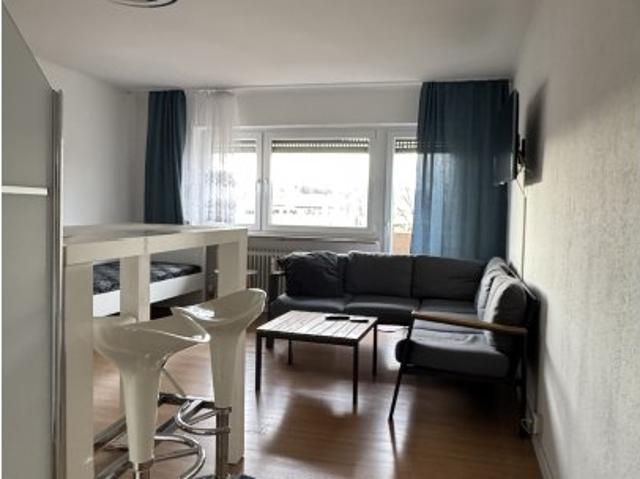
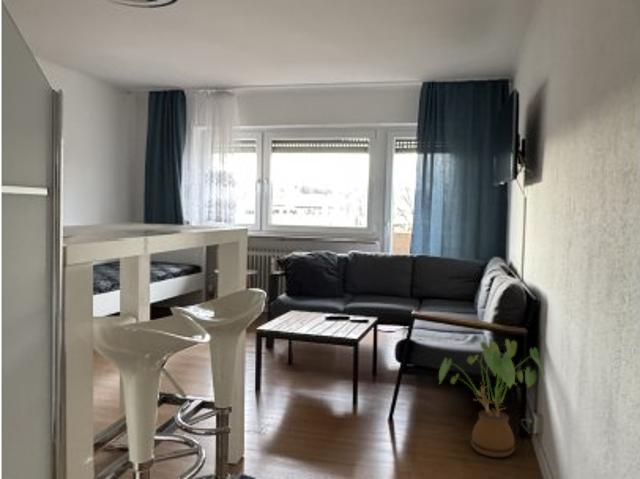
+ house plant [438,338,546,458]
